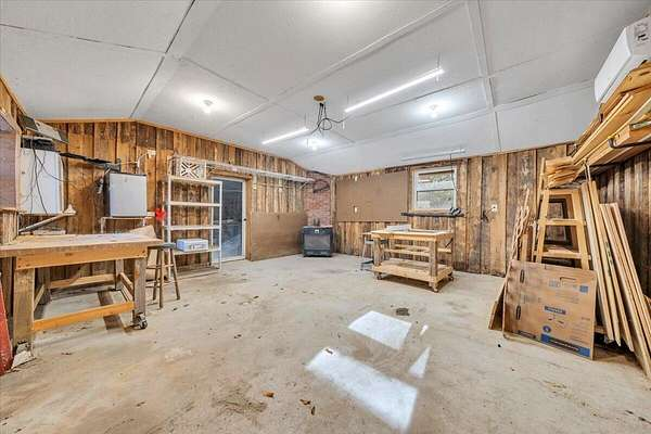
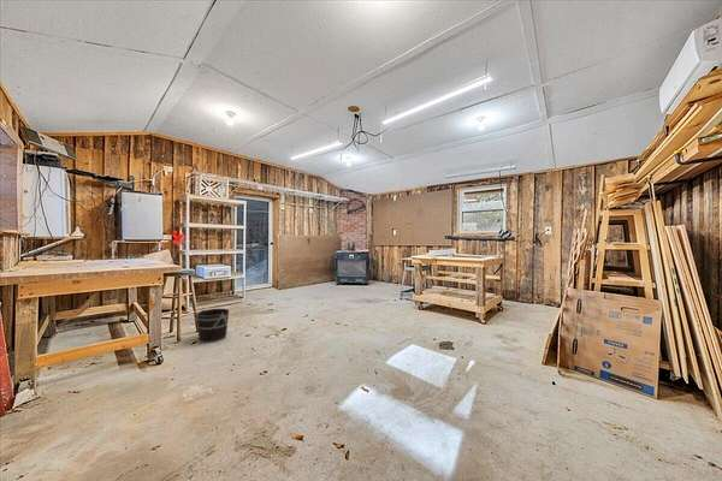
+ bucket [195,308,230,344]
